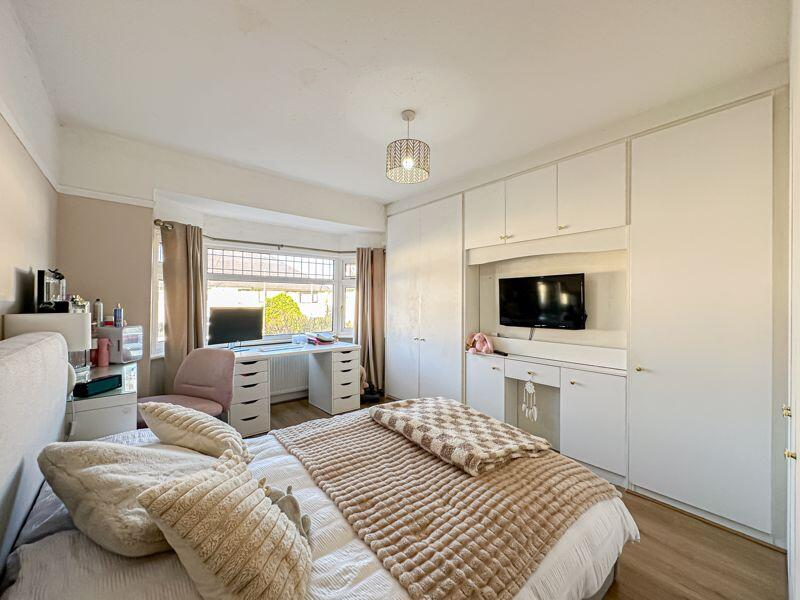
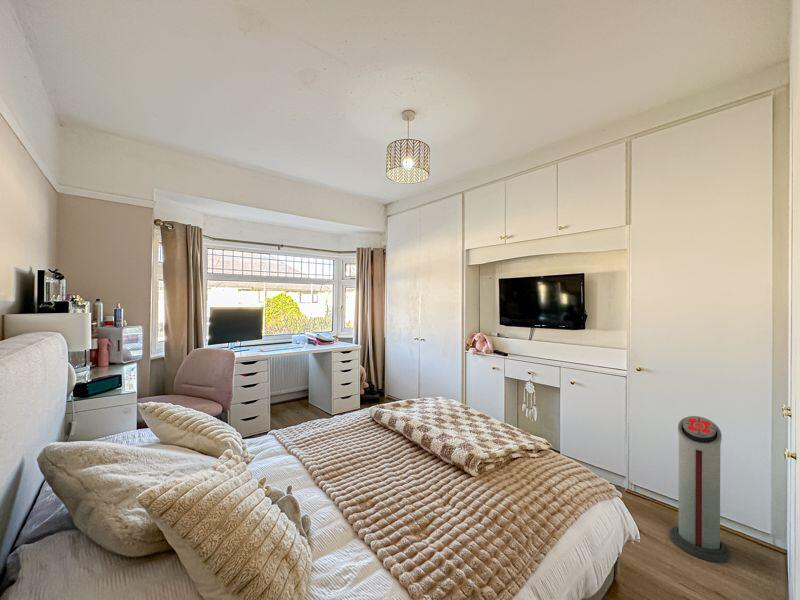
+ air purifier [669,415,731,563]
